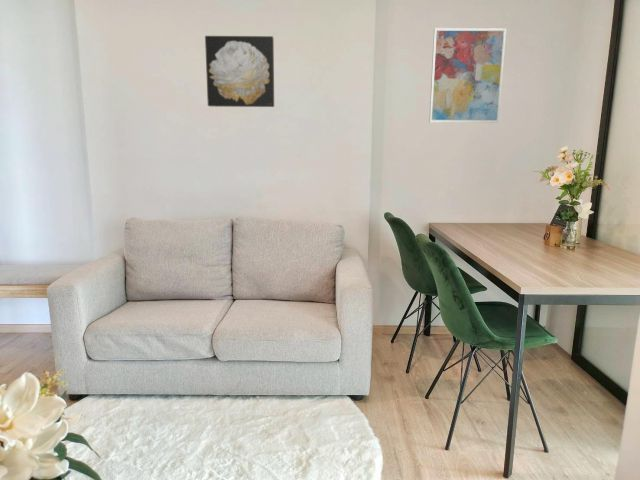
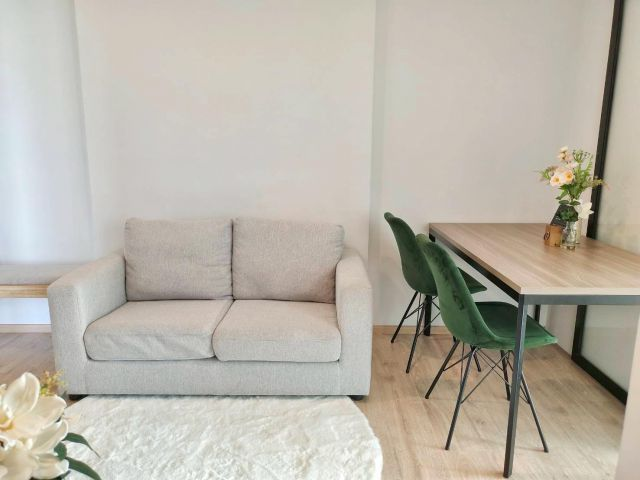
- wall art [204,35,275,108]
- wall art [428,27,507,124]
